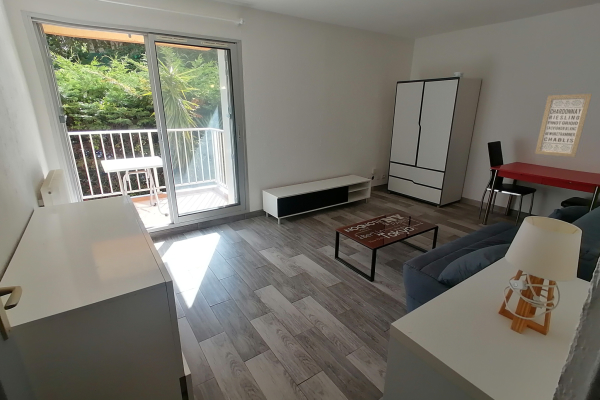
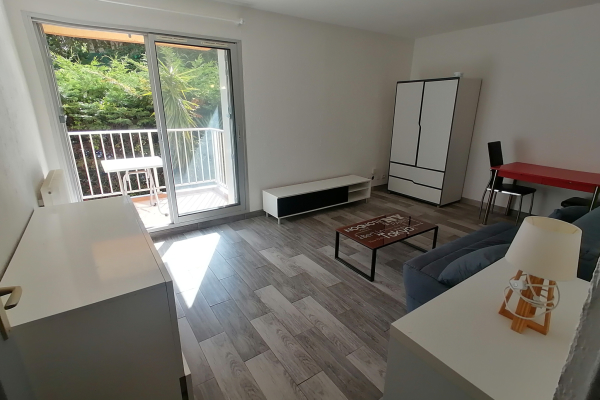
- wall art [534,93,593,158]
